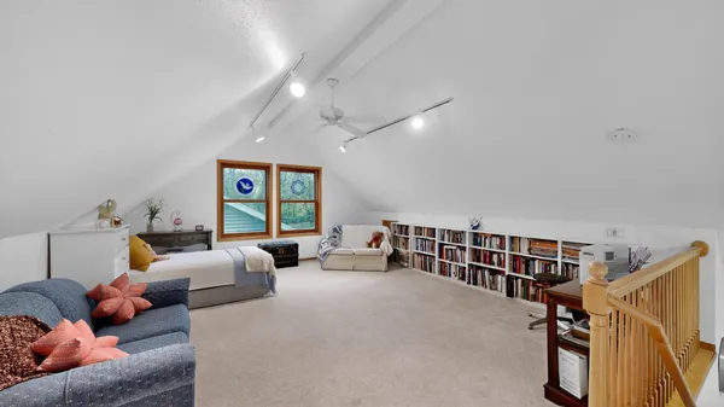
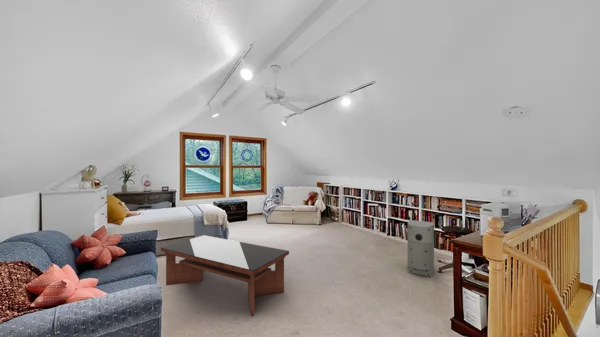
+ air purifier [407,219,435,278]
+ coffee table [160,234,290,317]
